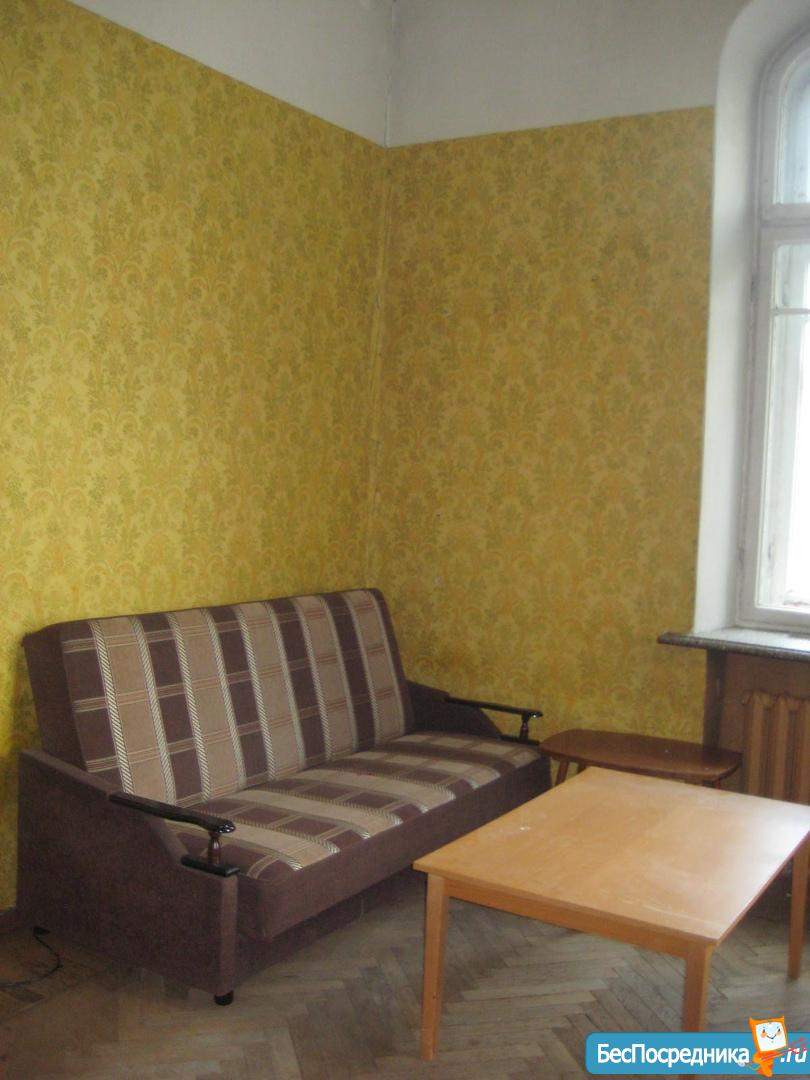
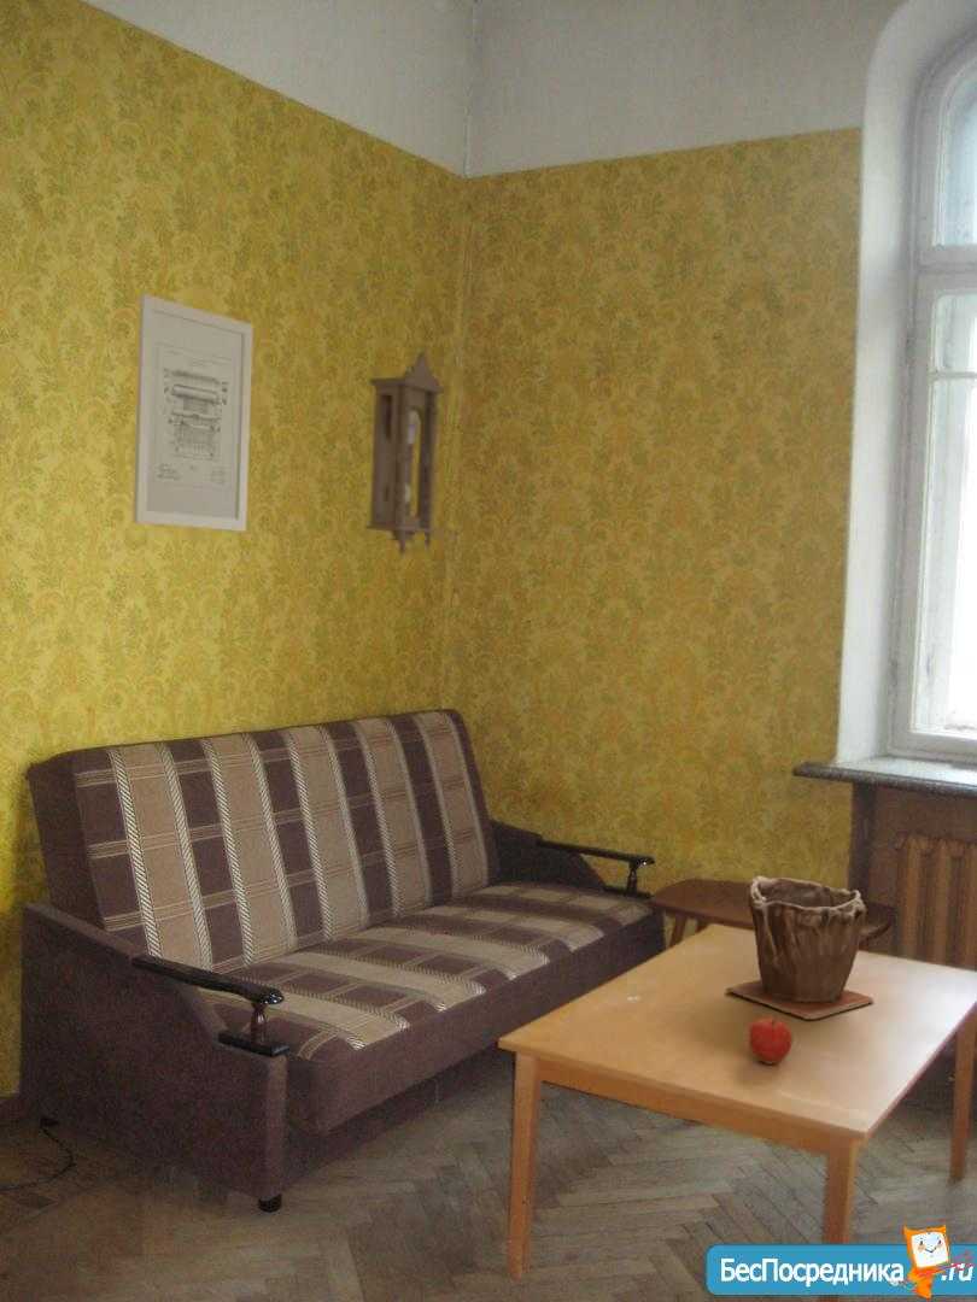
+ plant pot [725,875,874,1020]
+ pendulum clock [364,350,447,557]
+ wall art [131,293,255,533]
+ fruit [747,1016,794,1065]
